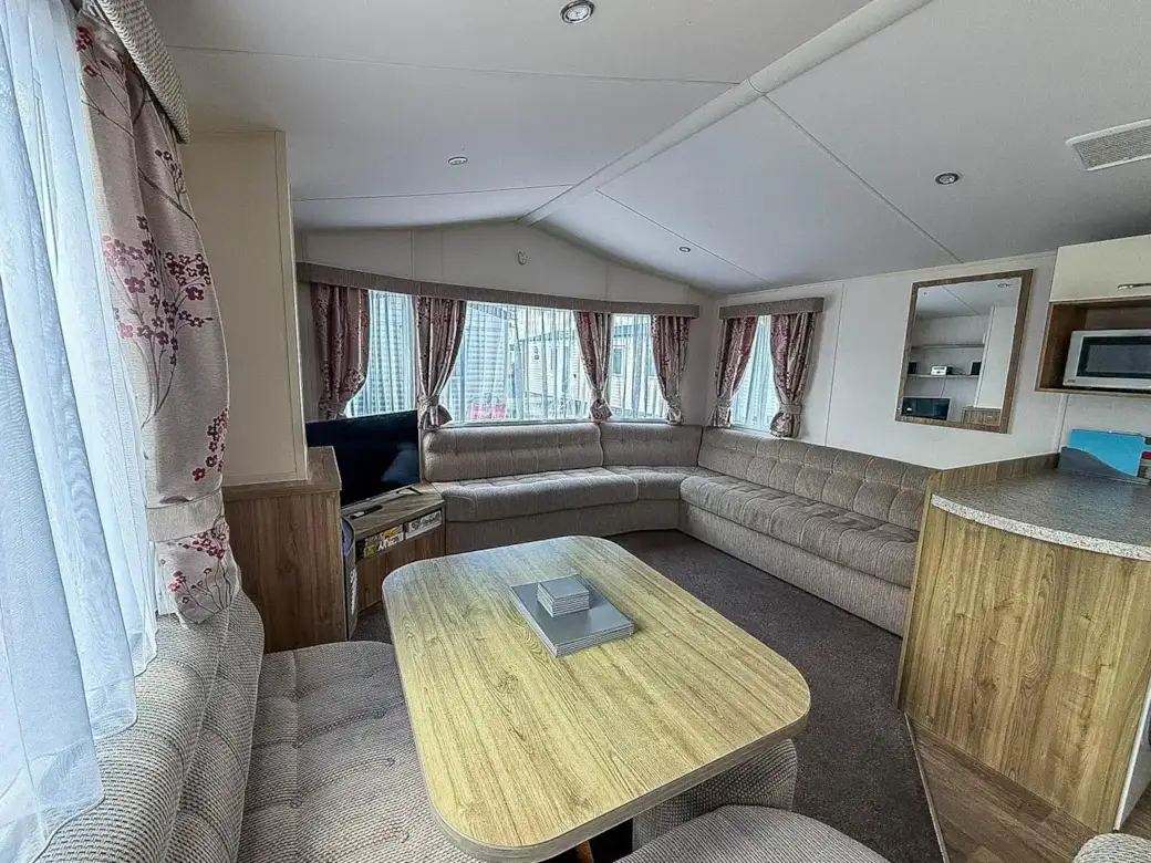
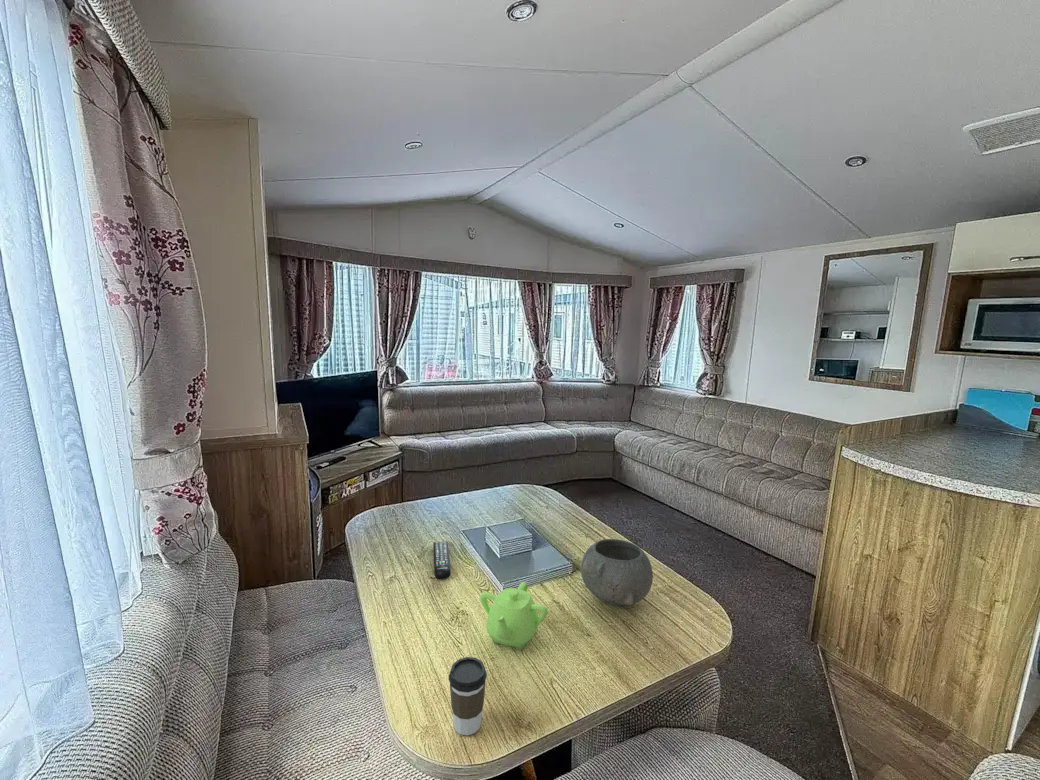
+ remote control [432,540,452,580]
+ bowl [580,538,654,607]
+ coffee cup [448,656,488,736]
+ teapot [479,581,549,651]
